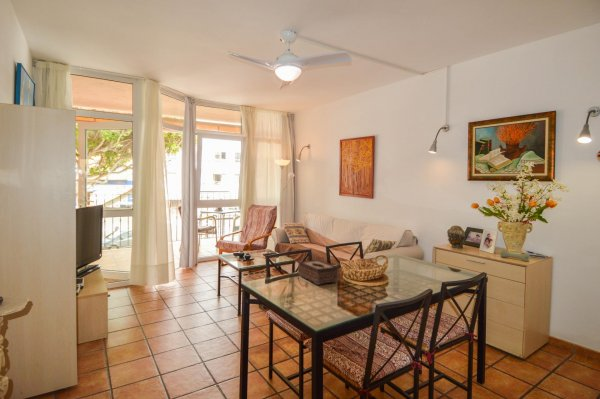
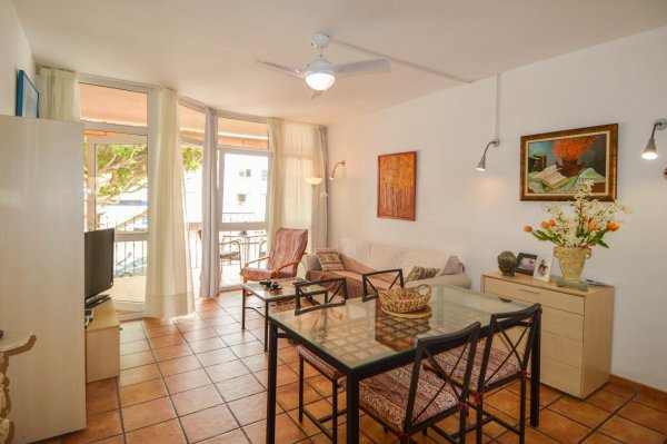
- tissue box [297,259,340,286]
